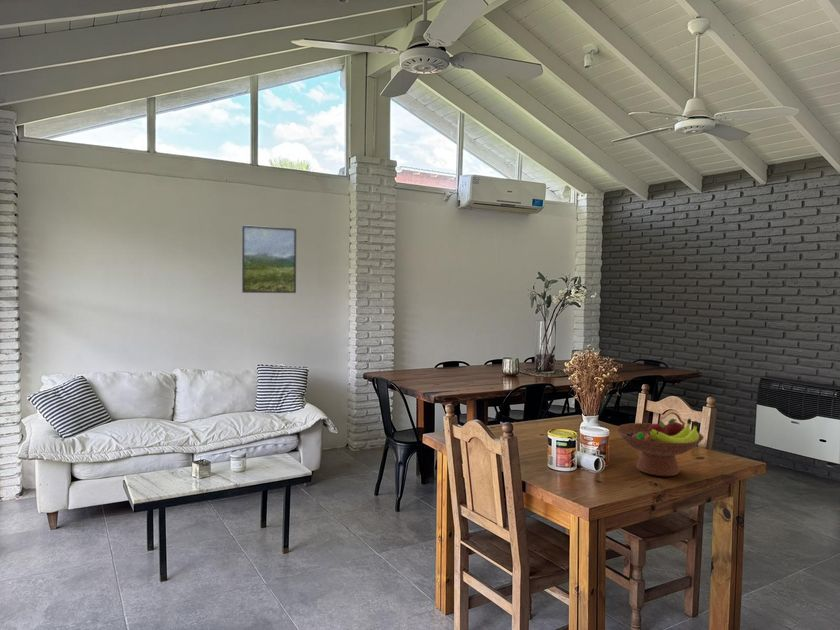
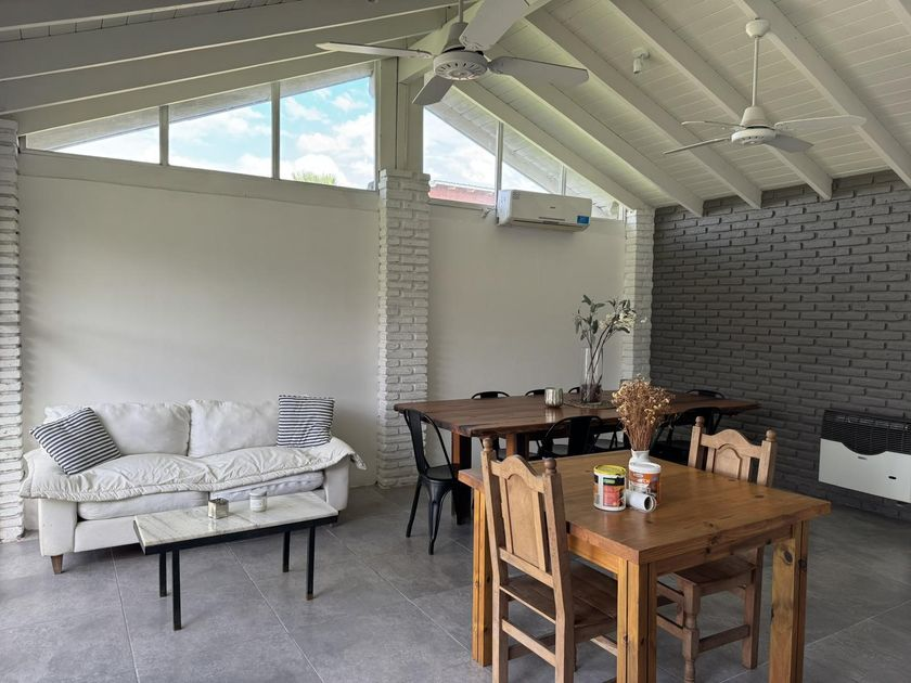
- fruit bowl [615,418,705,477]
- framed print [241,224,297,294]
